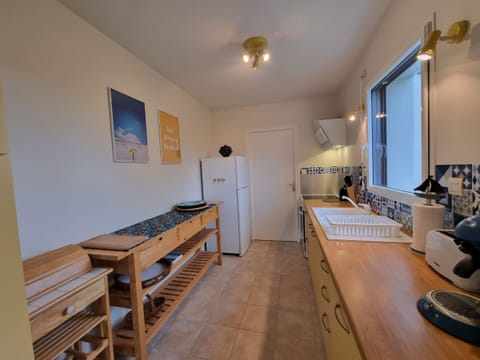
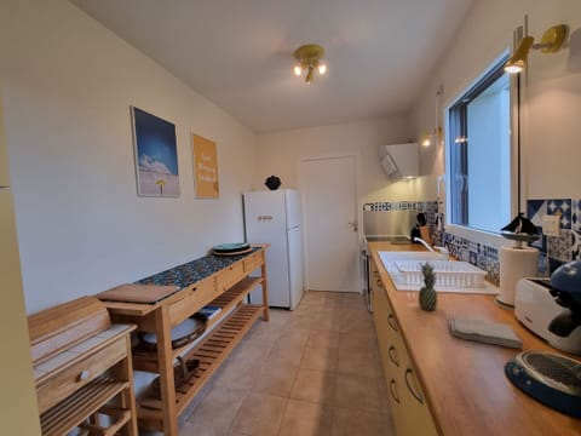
+ fruit [415,259,438,311]
+ washcloth [449,315,524,349]
